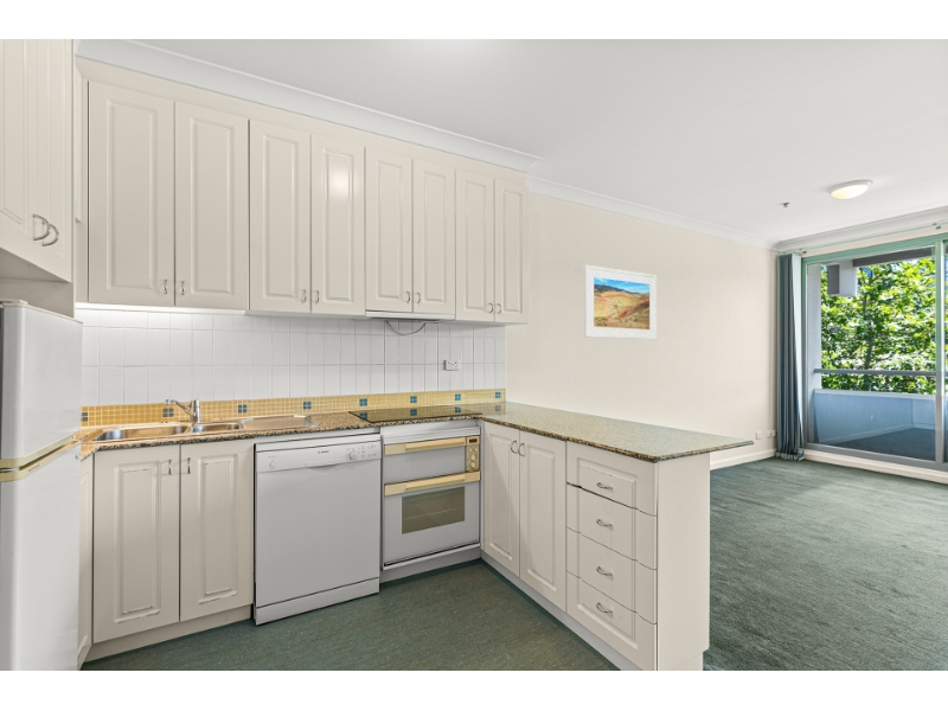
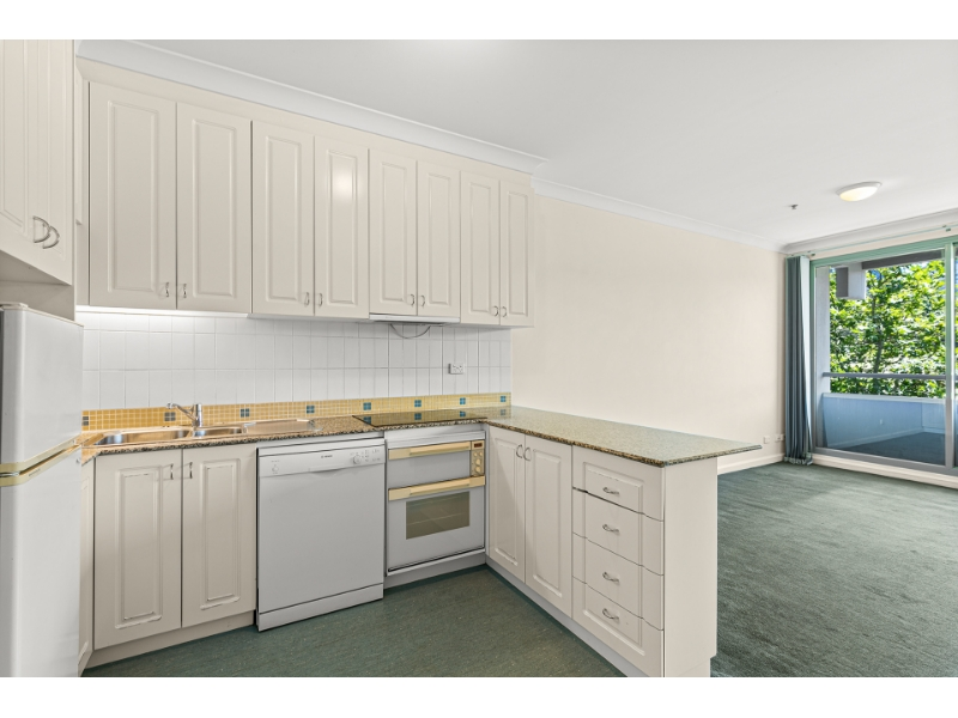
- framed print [583,264,658,341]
